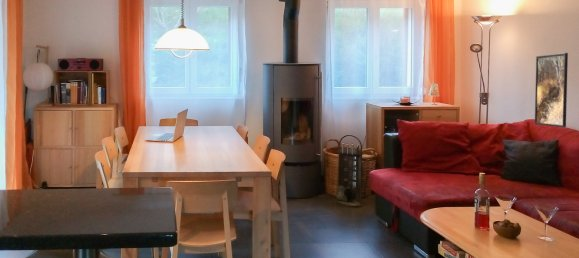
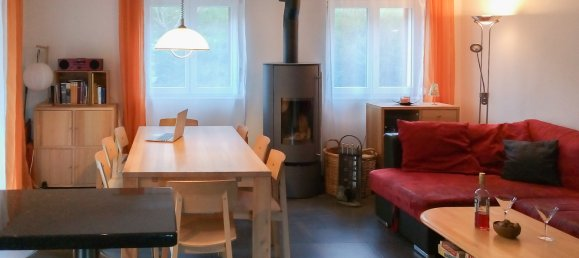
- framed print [534,52,569,128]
